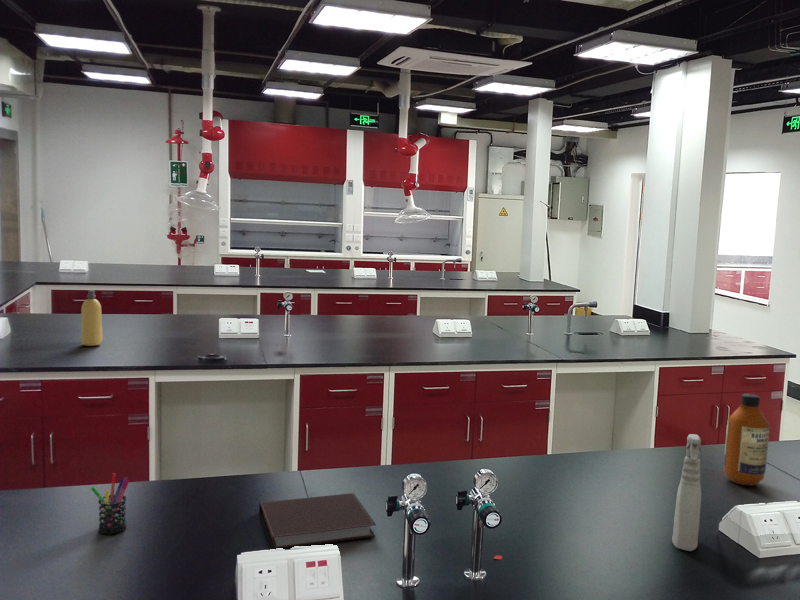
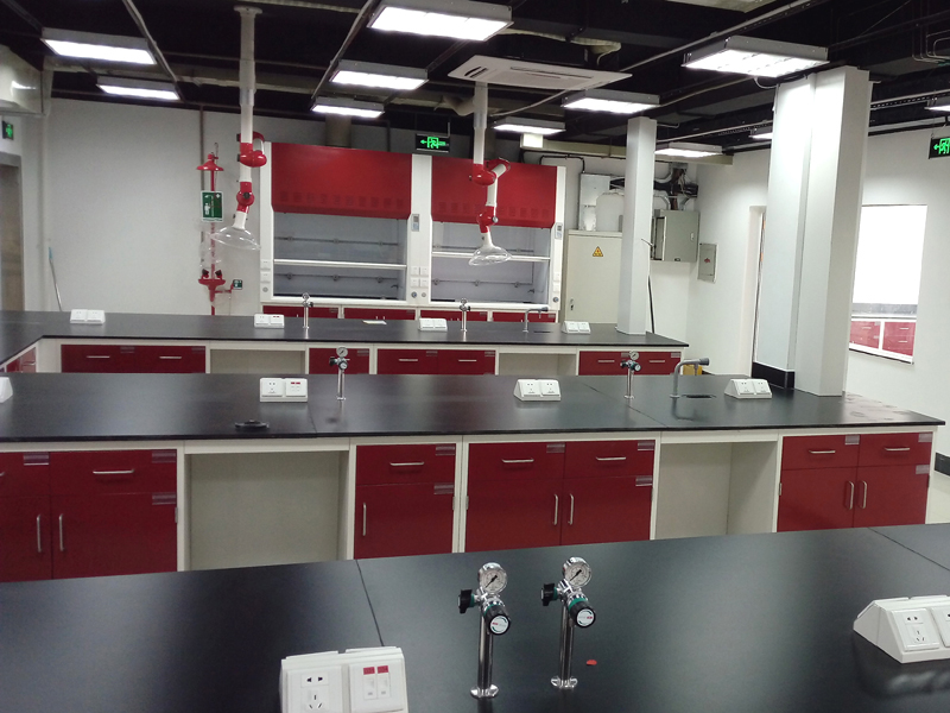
- bottle [80,289,103,347]
- notebook [258,492,377,550]
- pen holder [90,472,130,535]
- bottle [723,393,771,486]
- spray bottle [671,433,702,552]
